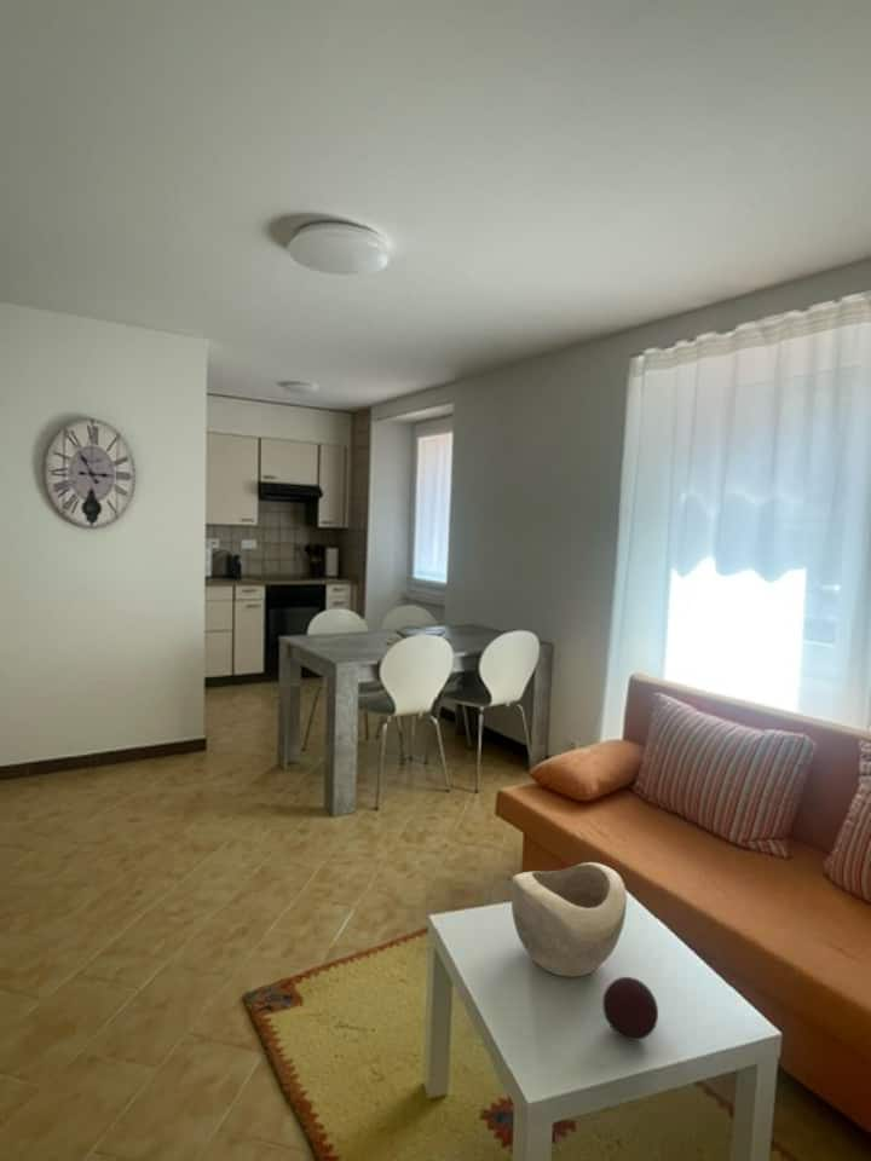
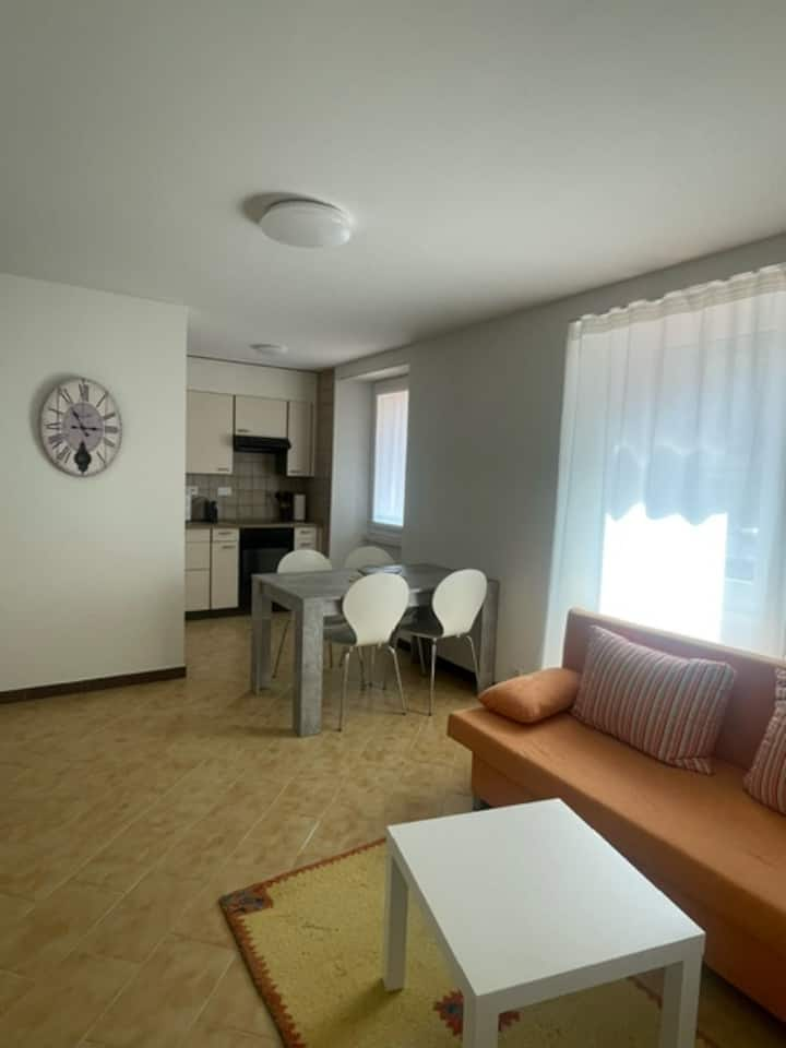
- decorative bowl [511,861,628,978]
- decorative ball [601,976,659,1041]
